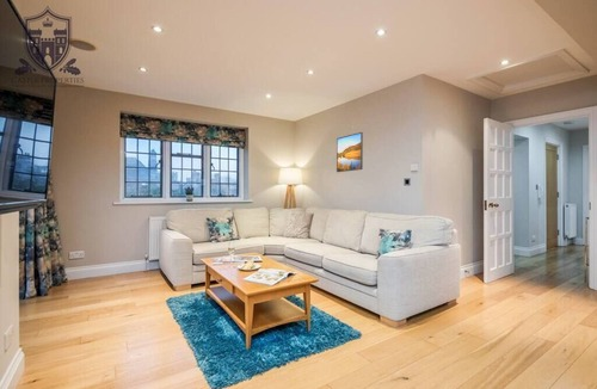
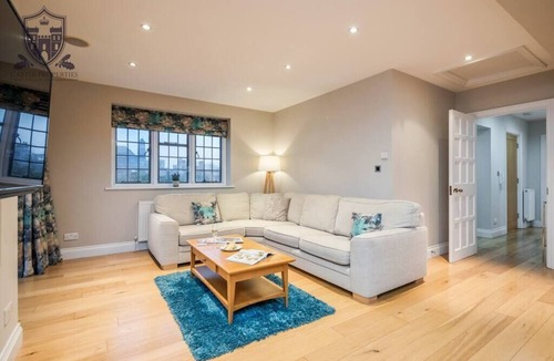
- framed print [336,131,364,173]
